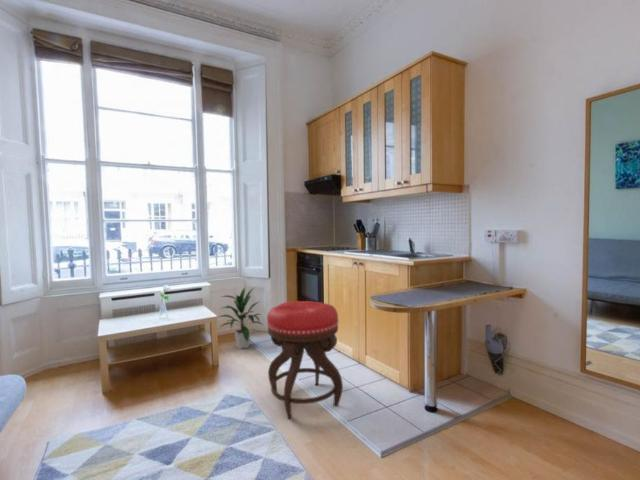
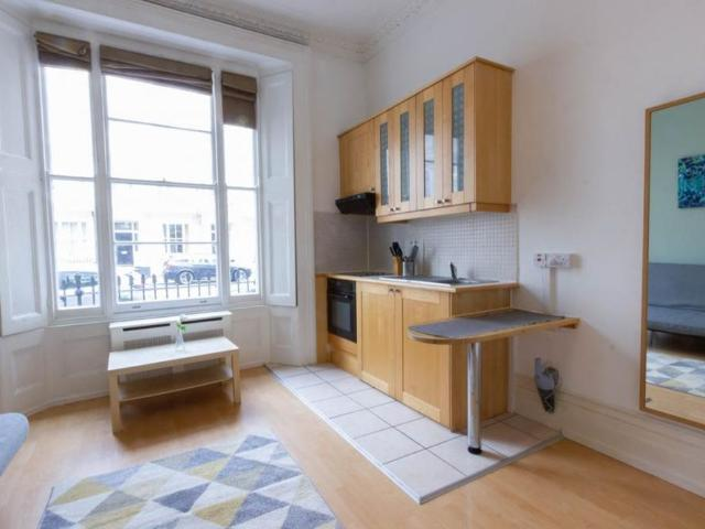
- stool [266,300,344,420]
- indoor plant [217,286,264,350]
